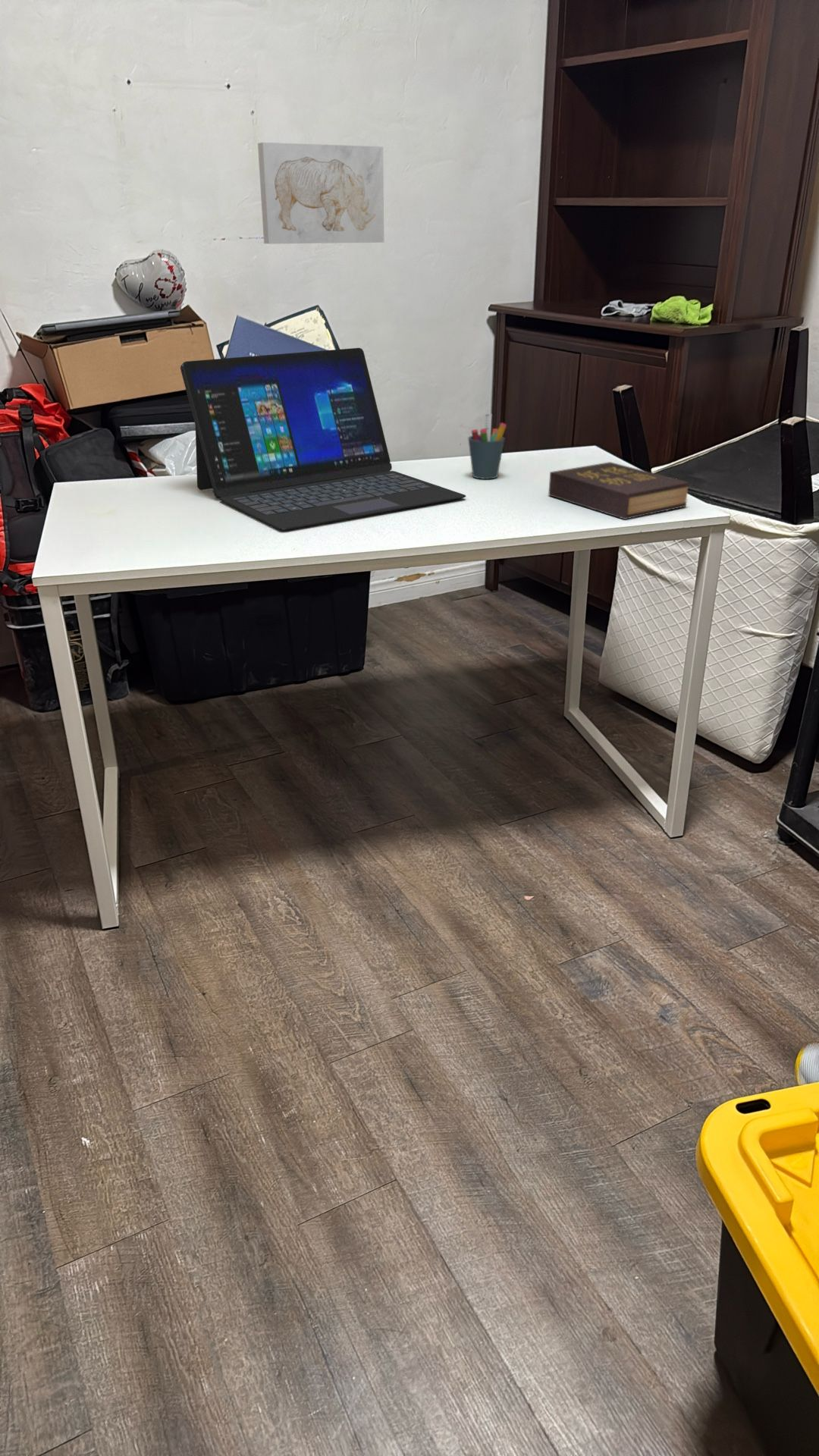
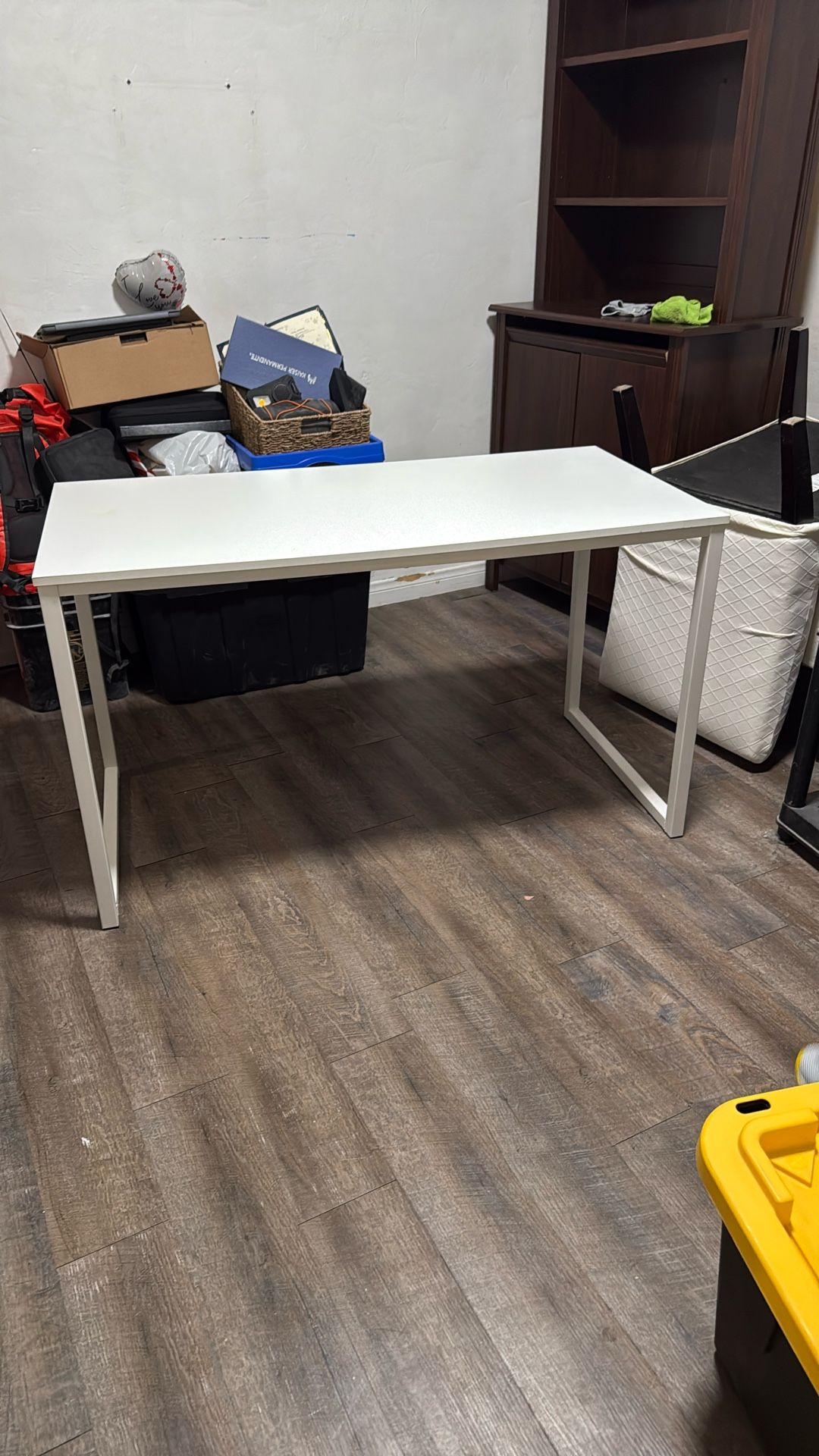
- hardback book [548,461,690,520]
- wall art [257,142,384,244]
- laptop [180,347,466,531]
- pen holder [467,413,507,480]
